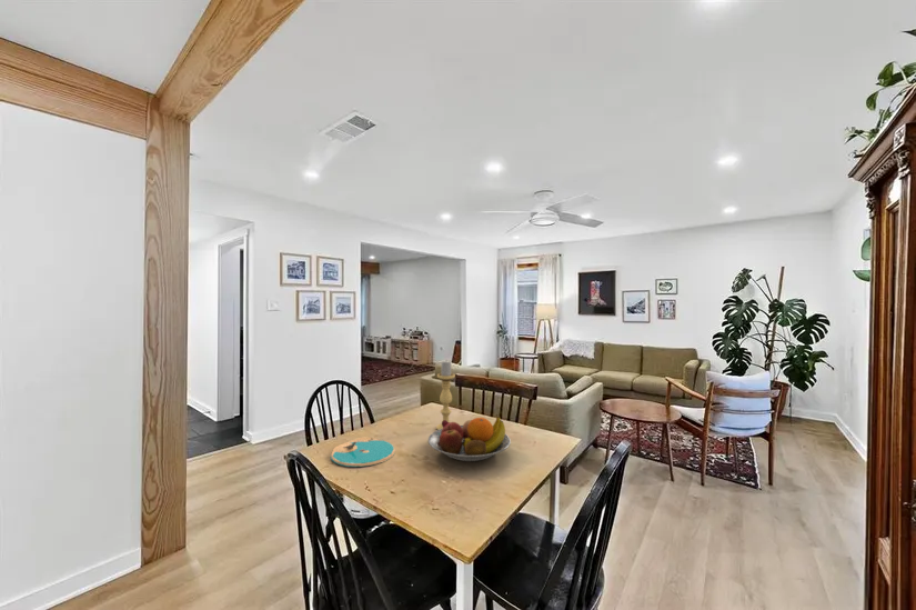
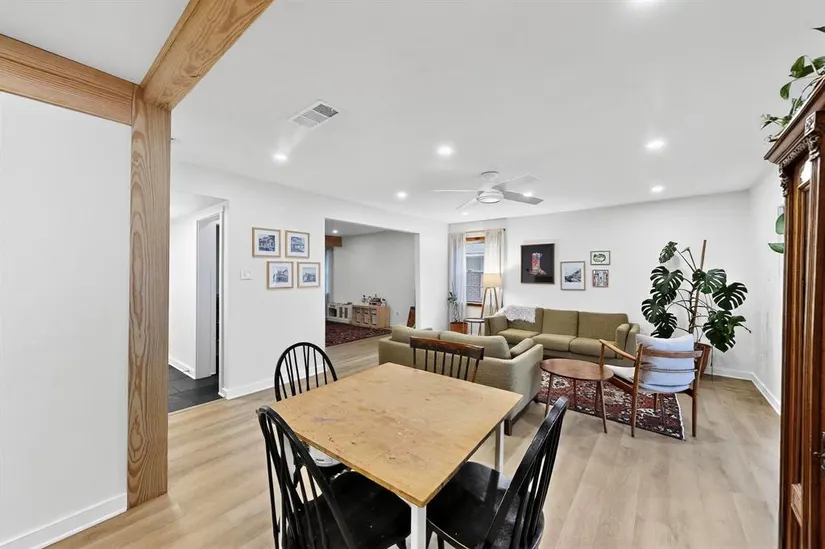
- fruit bowl [427,414,512,462]
- plate [330,437,396,468]
- candle holder [435,360,456,431]
